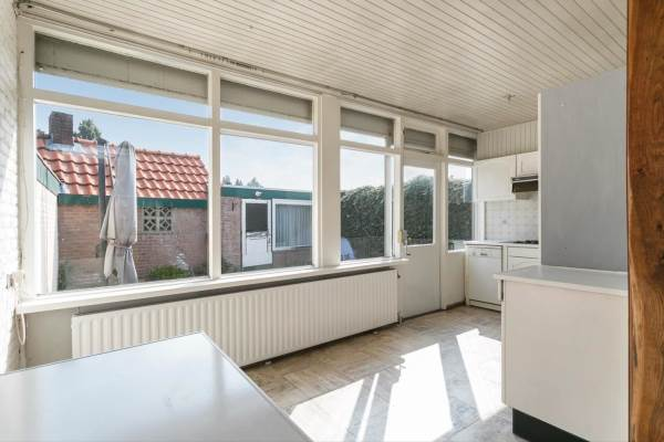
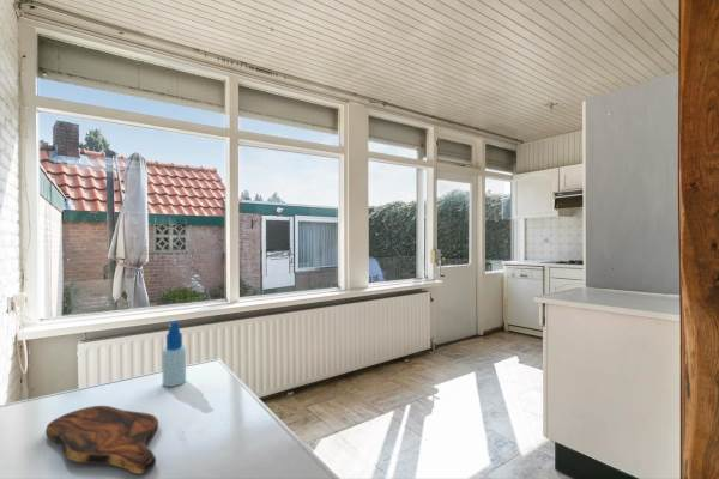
+ spray bottle [161,320,187,388]
+ cutting board [44,405,159,475]
